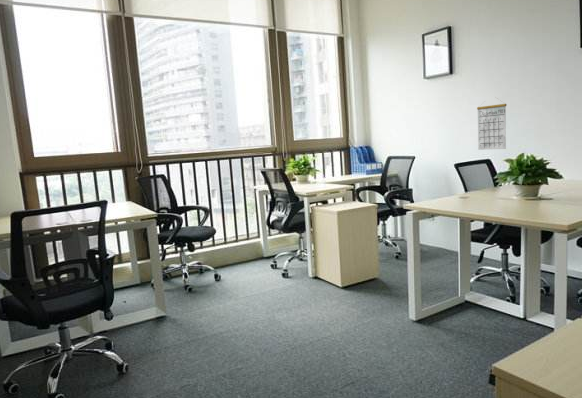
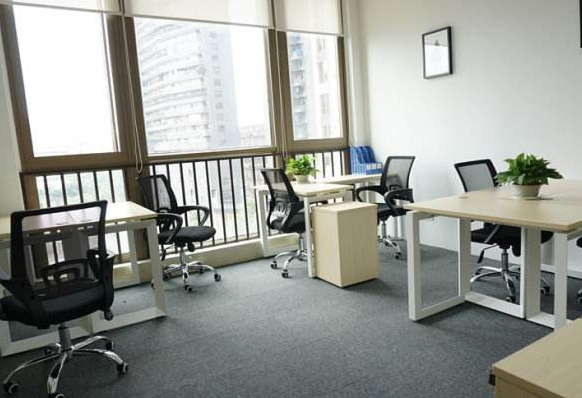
- calendar [476,97,508,151]
